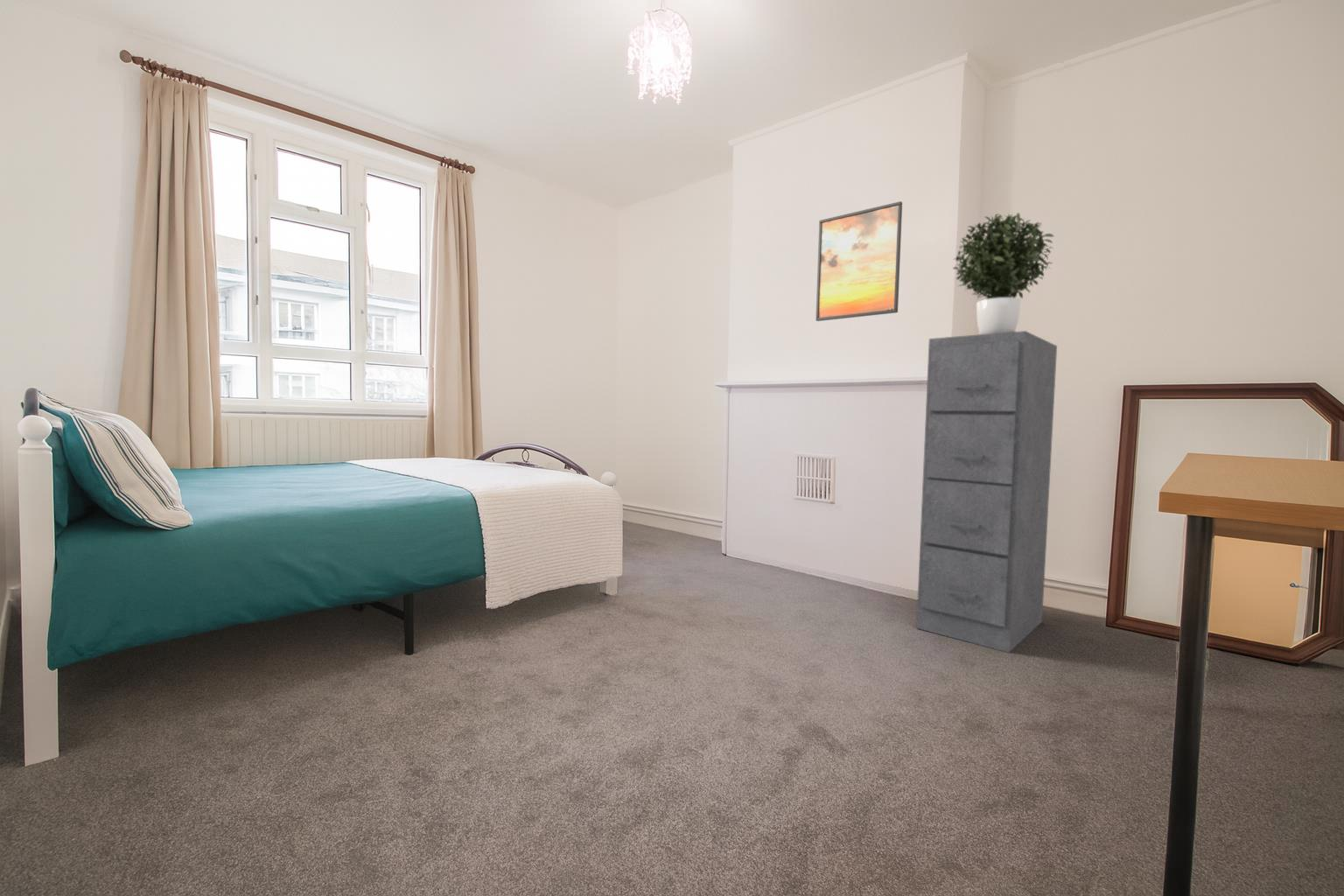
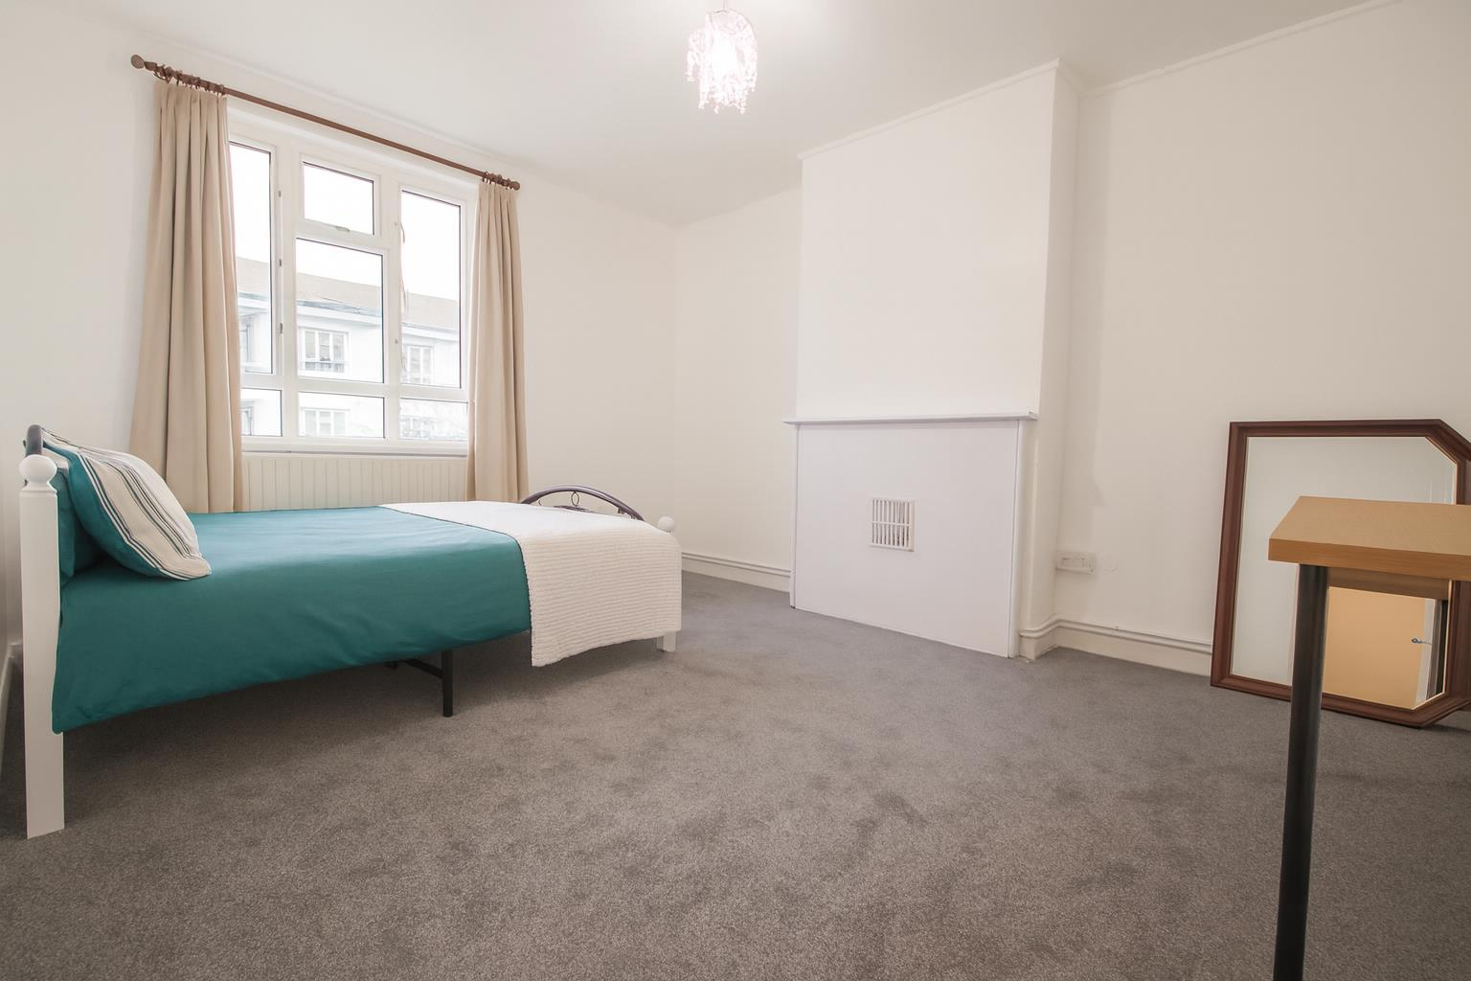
- potted plant [952,212,1054,334]
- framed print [815,200,903,322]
- filing cabinet [915,330,1058,654]
